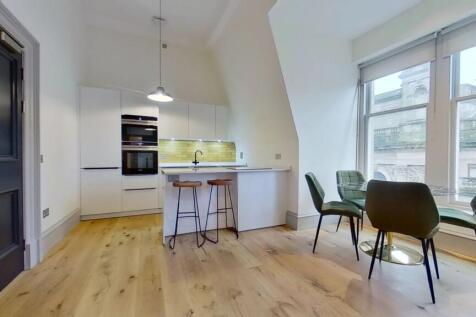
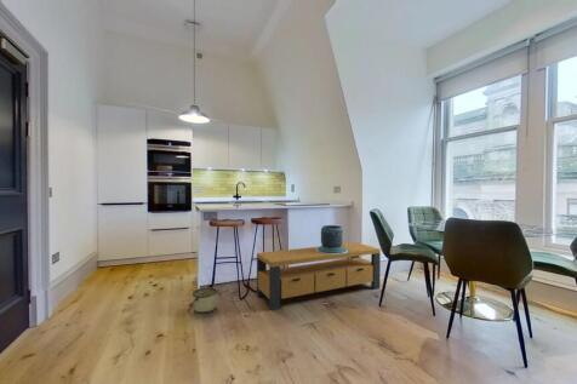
+ bench [256,241,382,311]
+ decorative urn [316,224,348,254]
+ bucket [187,286,219,314]
